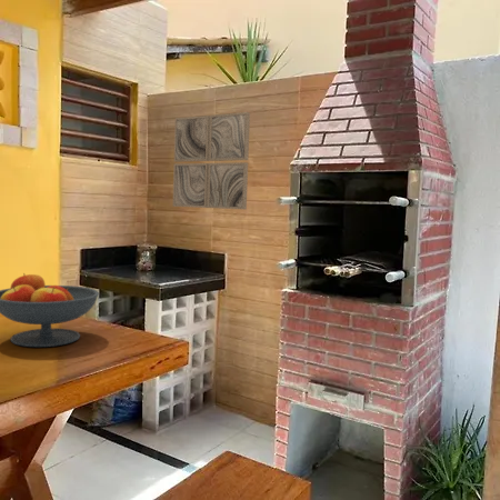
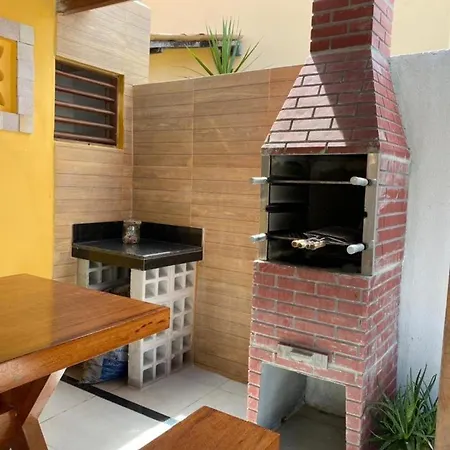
- wall art [172,111,251,210]
- fruit bowl [0,272,100,348]
